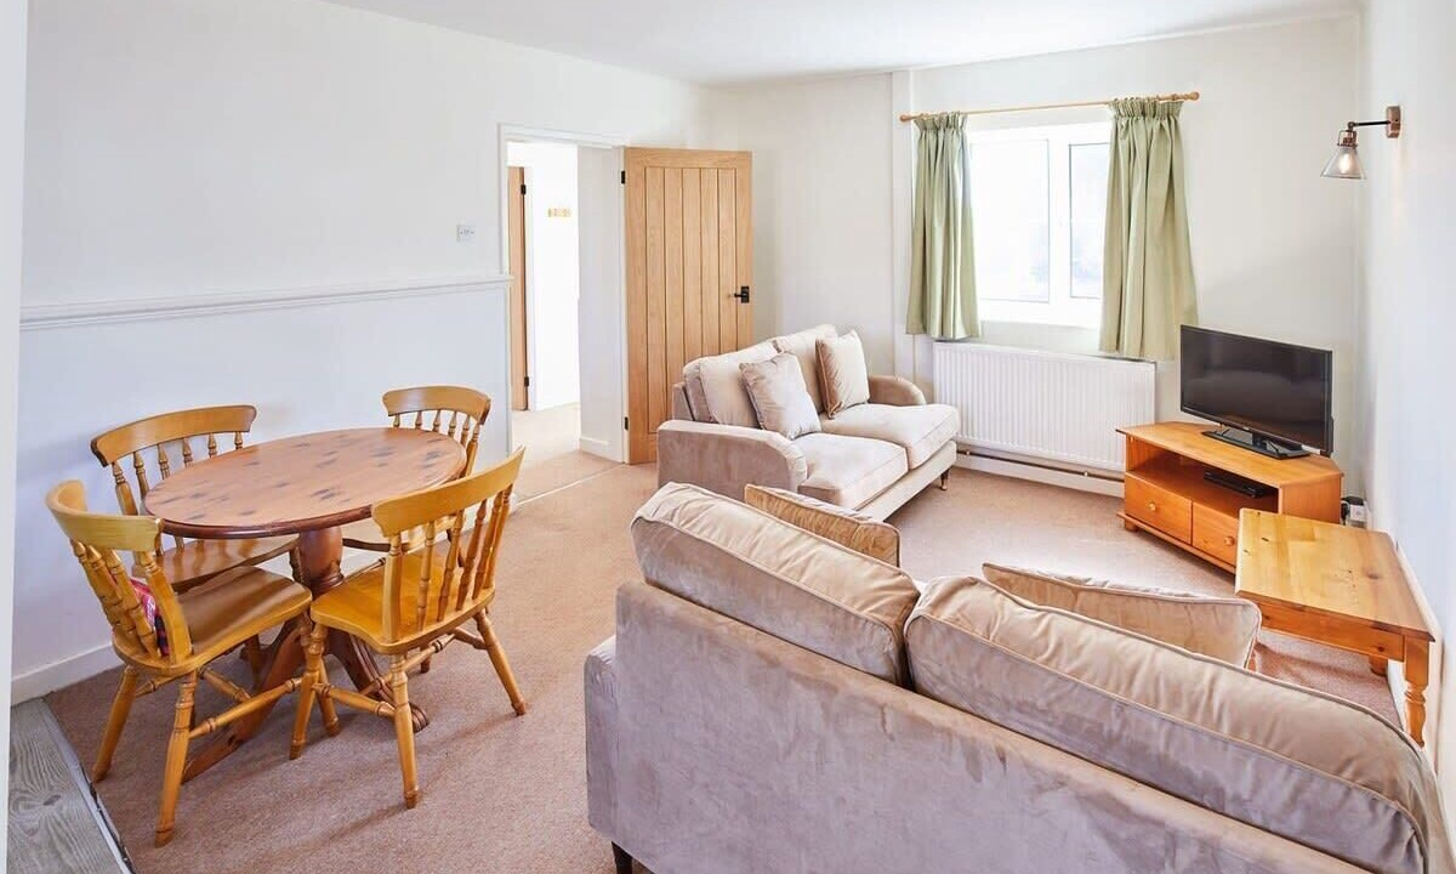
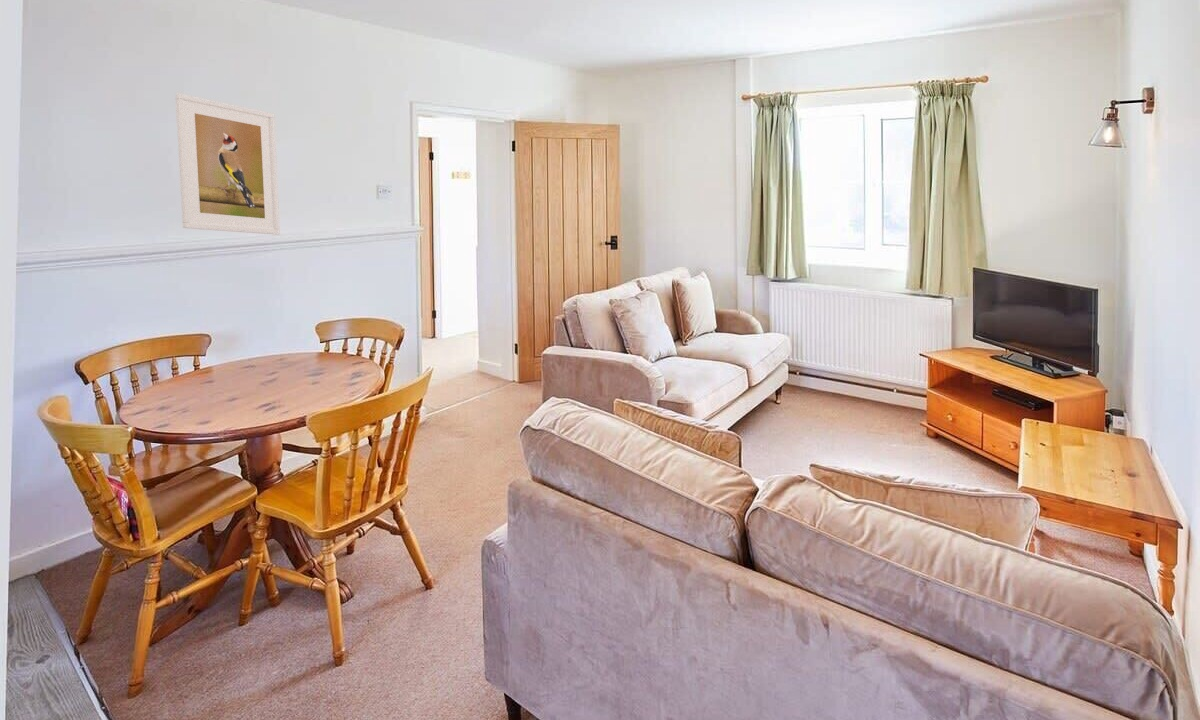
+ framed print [174,92,281,236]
